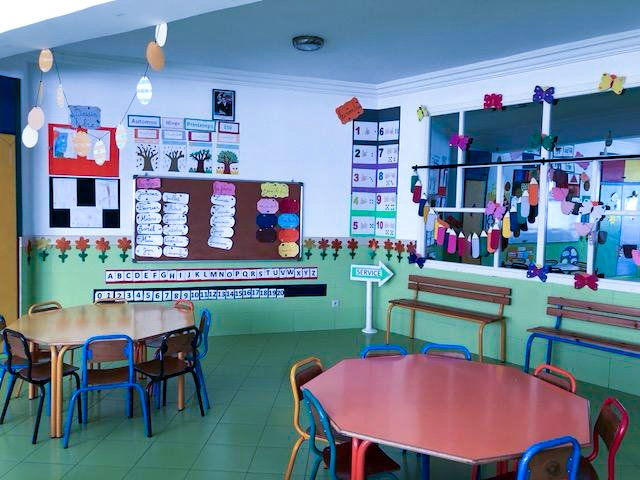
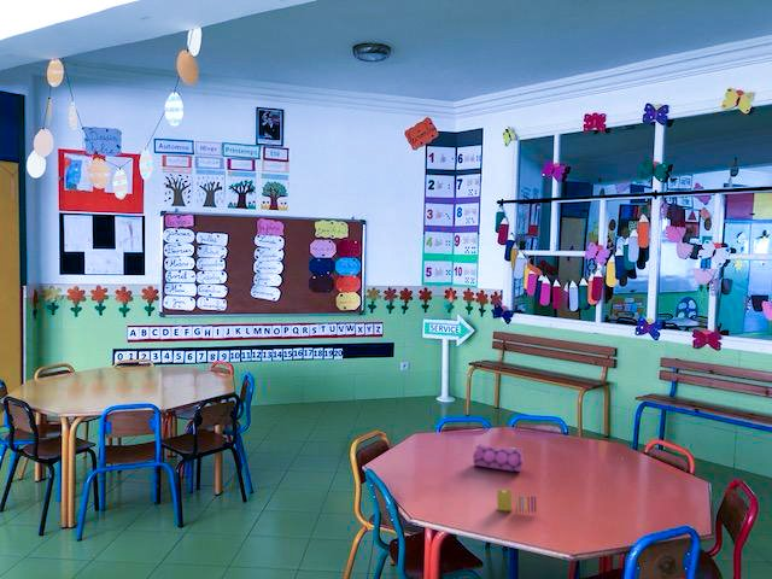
+ pencil case [472,443,525,473]
+ crayon [496,489,537,515]
